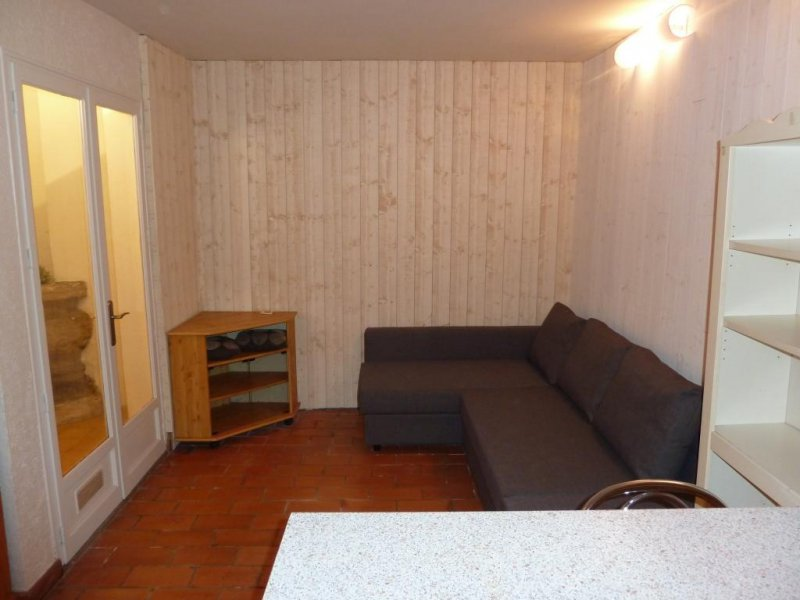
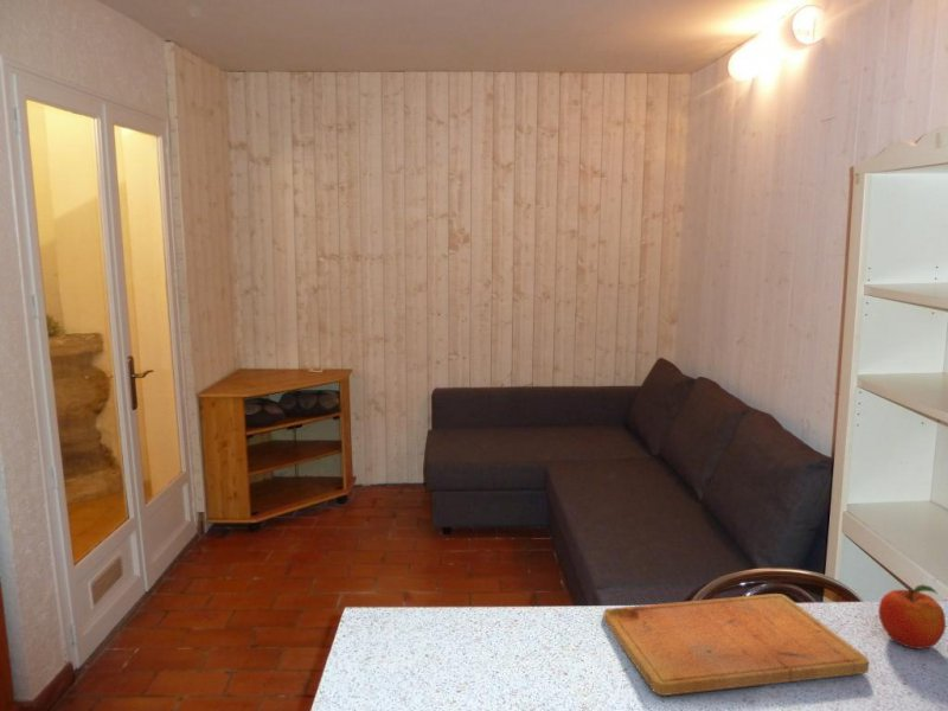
+ cutting board [603,592,870,697]
+ fruit [877,583,947,649]
